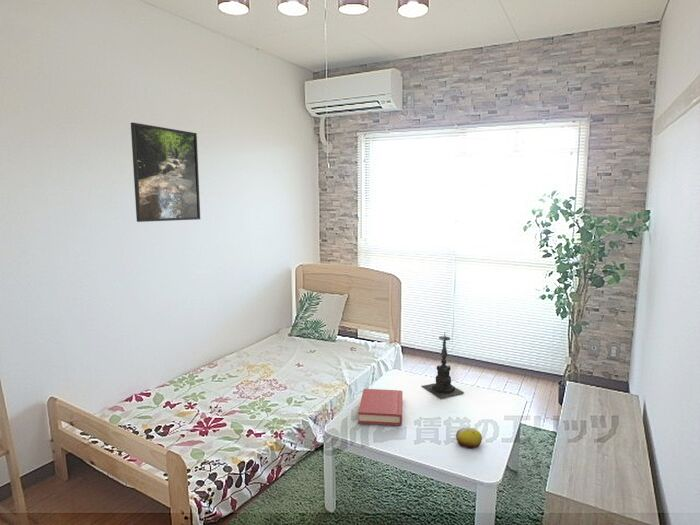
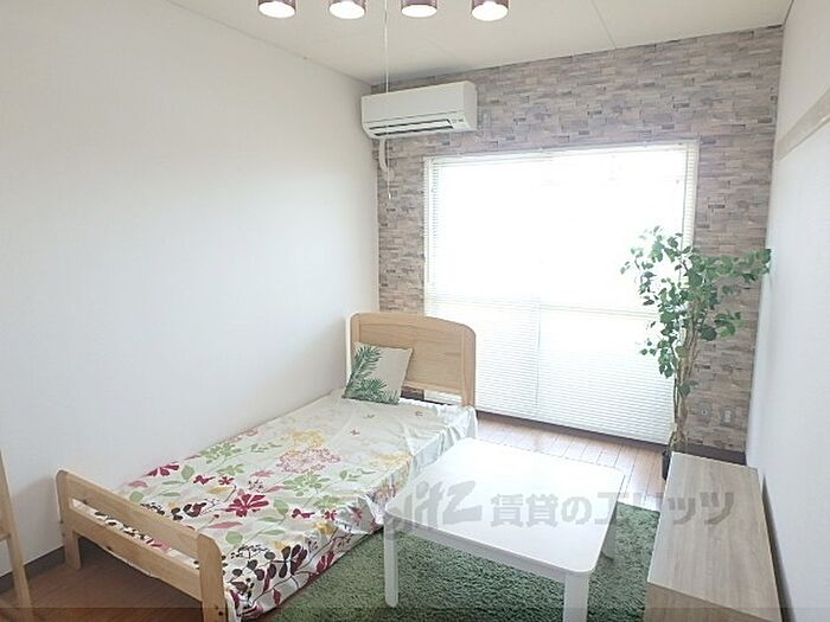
- candle holder [421,333,465,399]
- fruit [455,426,483,449]
- hardback book [357,388,404,426]
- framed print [130,122,201,223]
